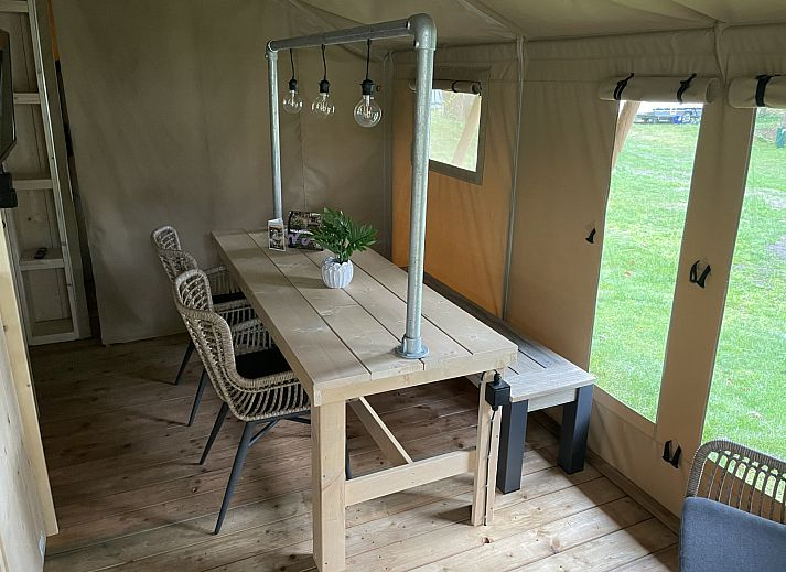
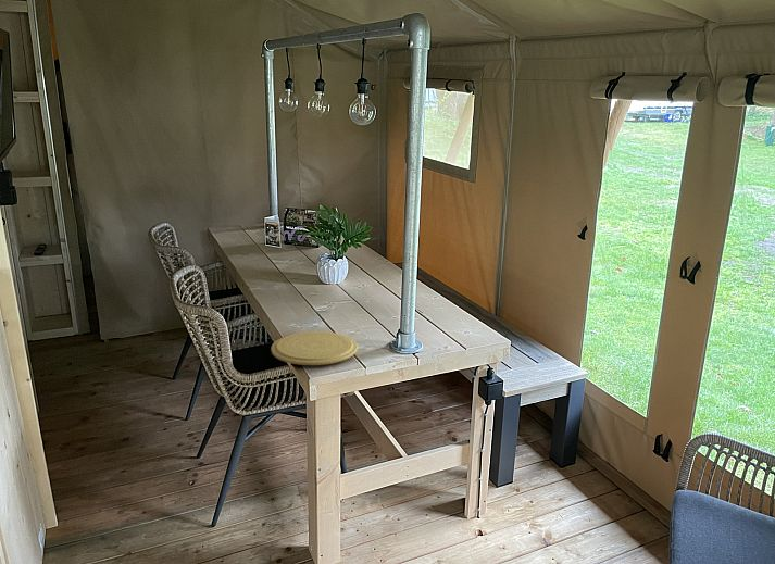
+ plate [270,330,359,366]
